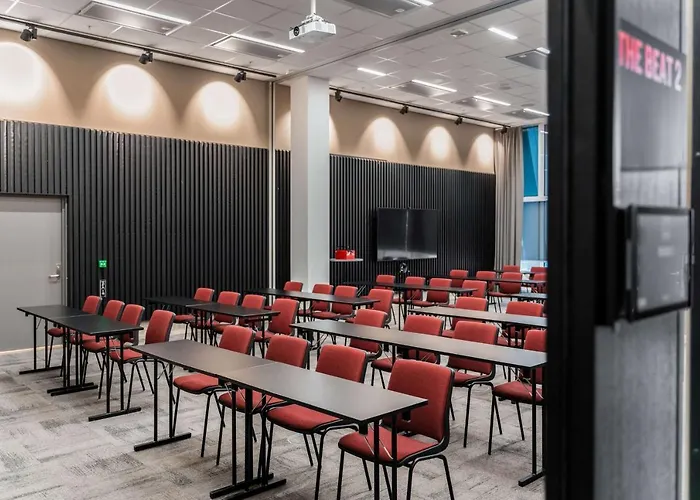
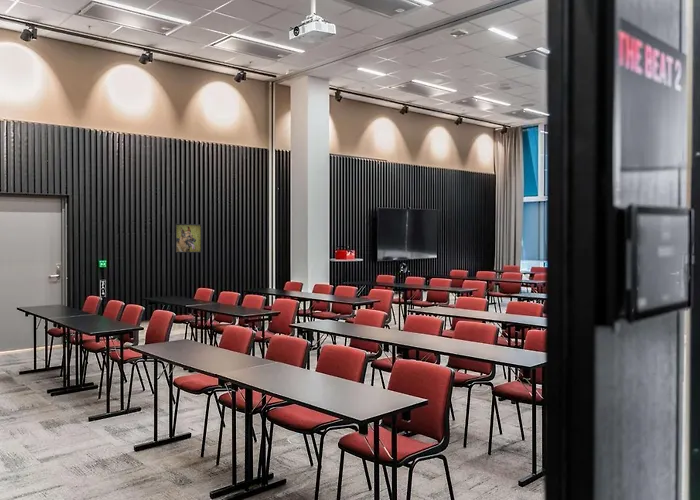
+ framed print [174,223,203,254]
